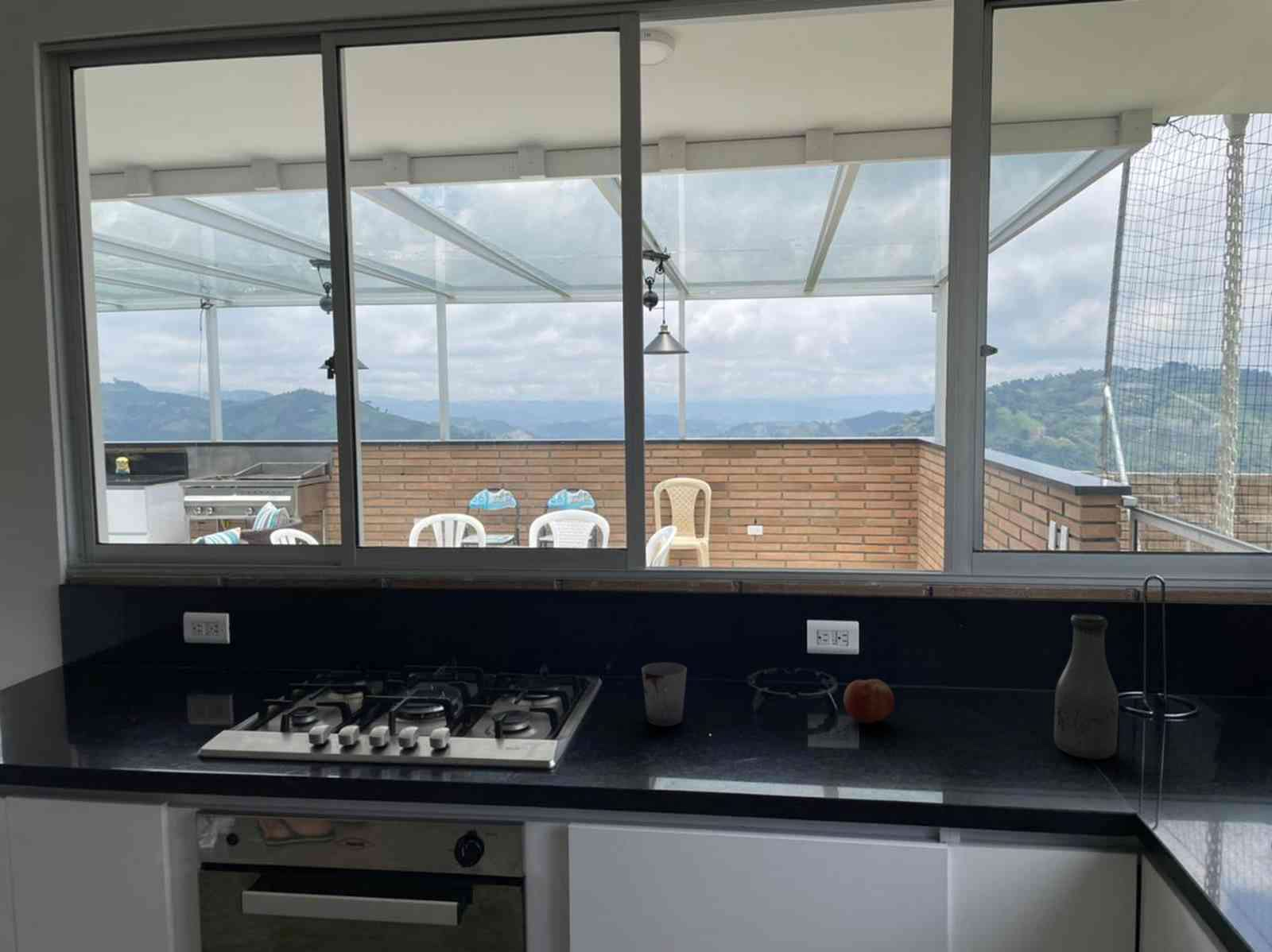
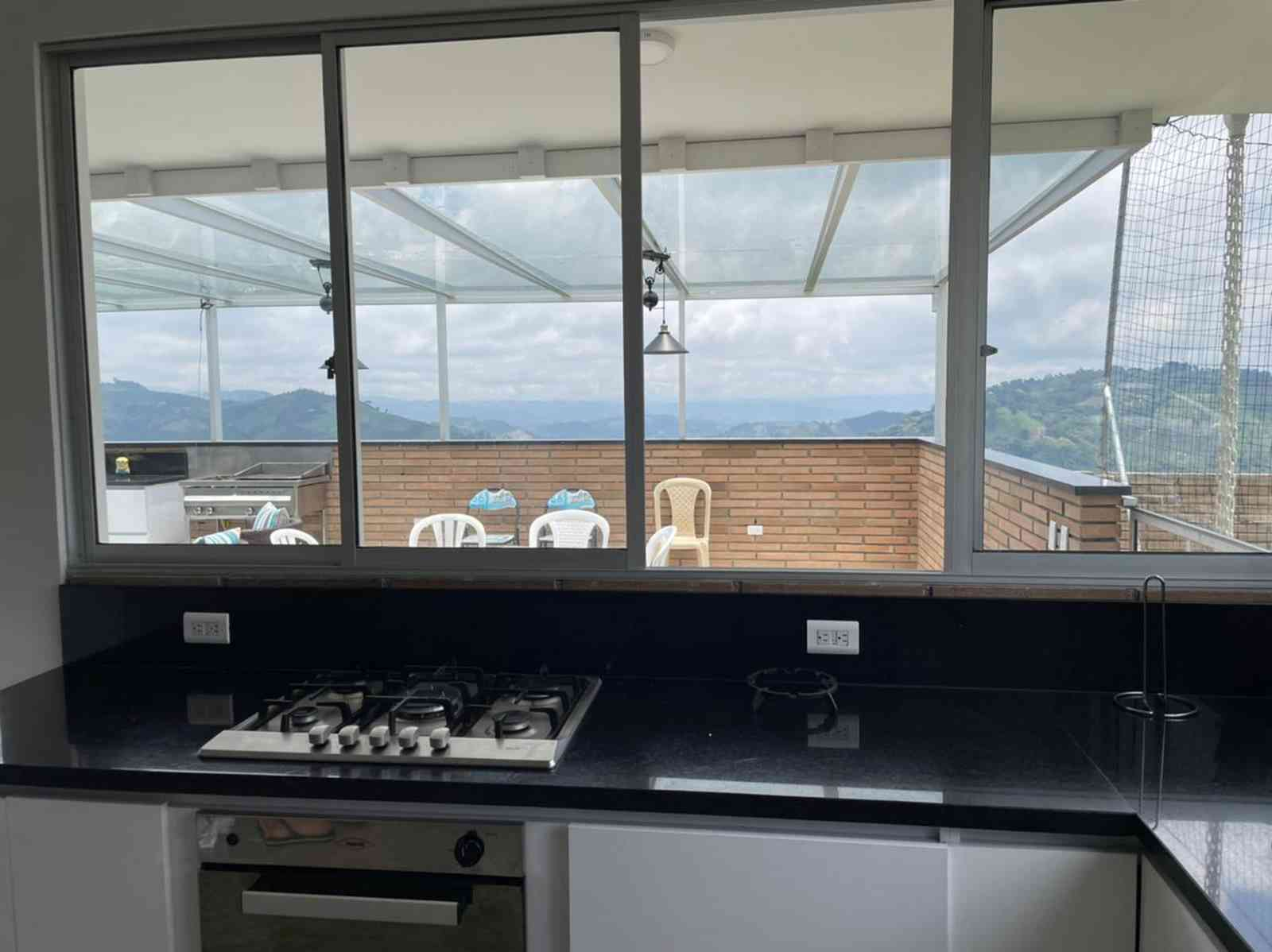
- cup [641,662,688,727]
- fruit [843,679,895,724]
- bottle [1053,613,1119,760]
